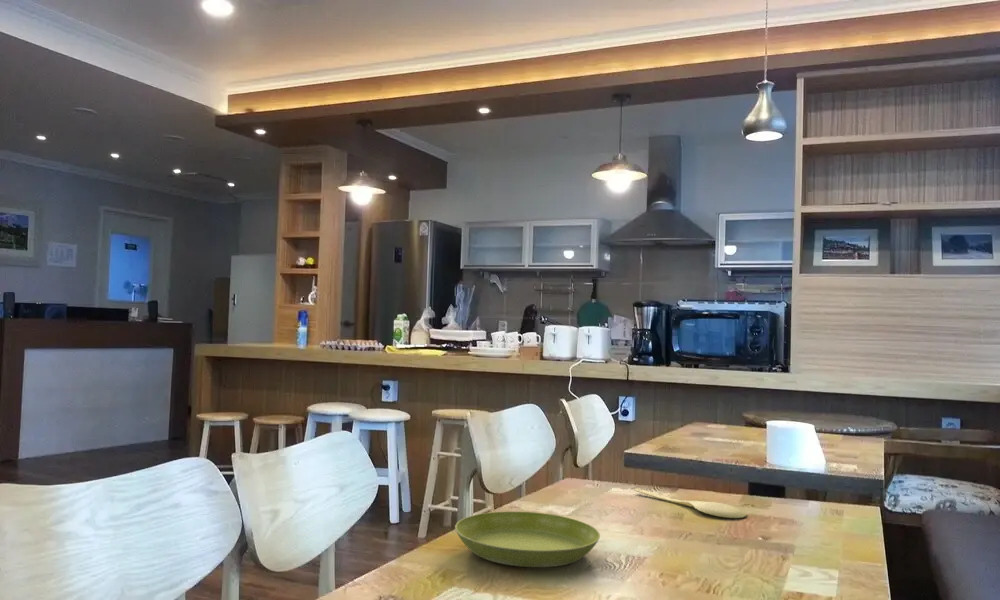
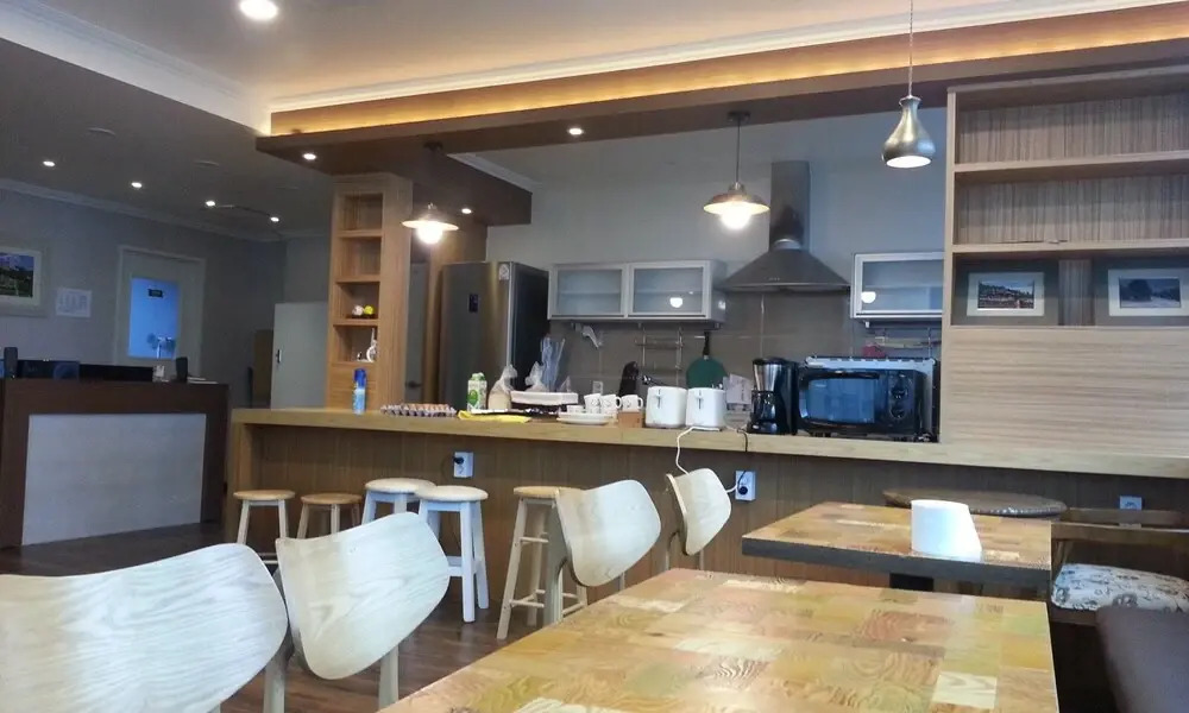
- spoon [633,487,747,519]
- saucer [454,511,601,568]
